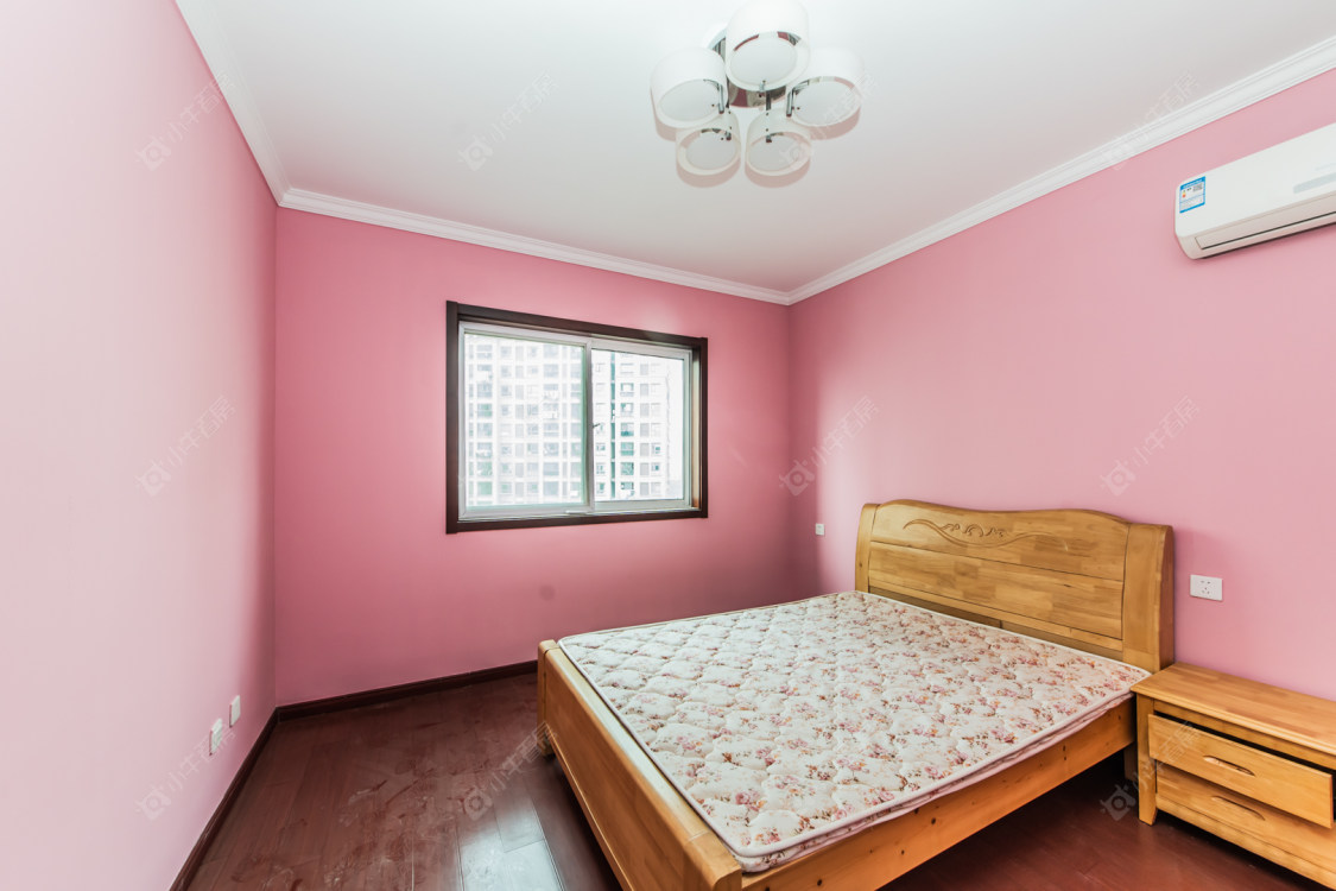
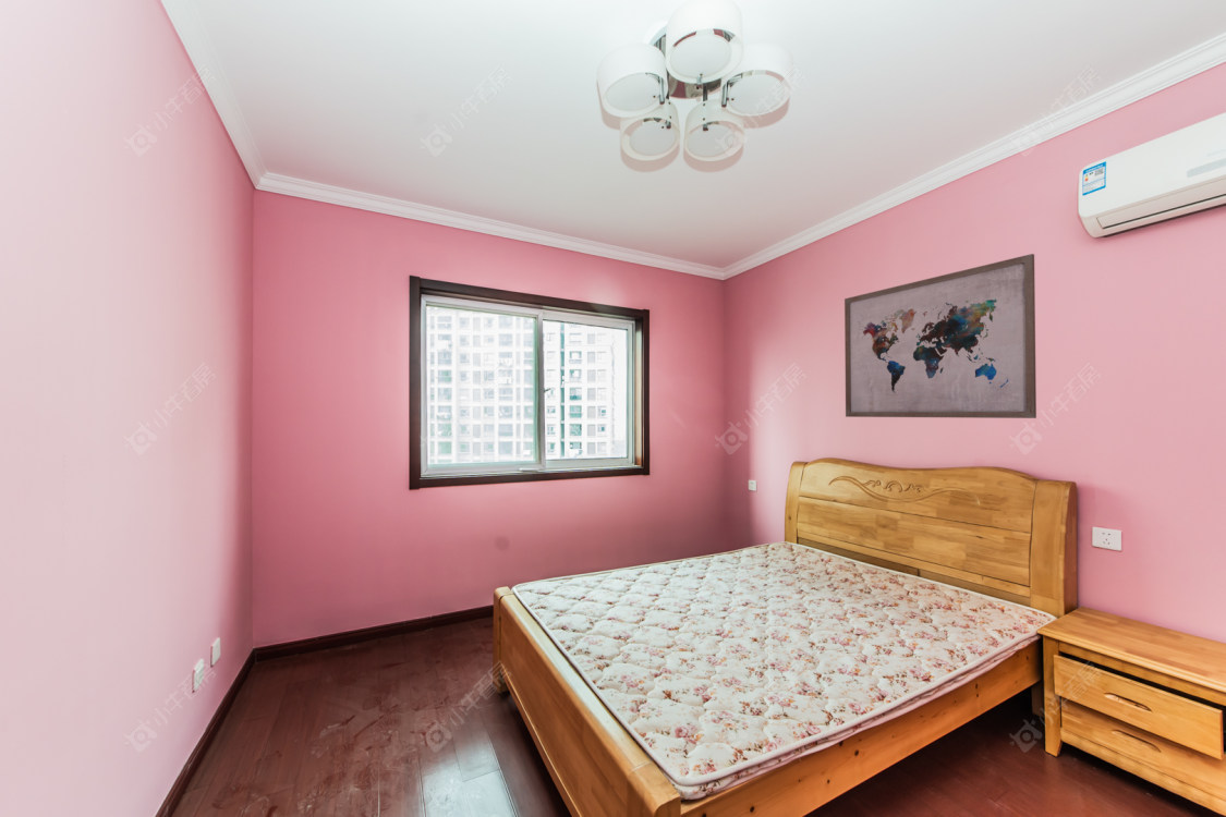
+ wall art [843,253,1037,419]
